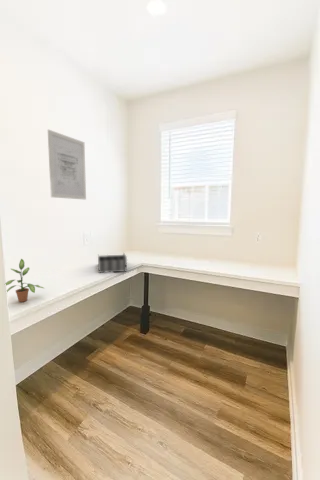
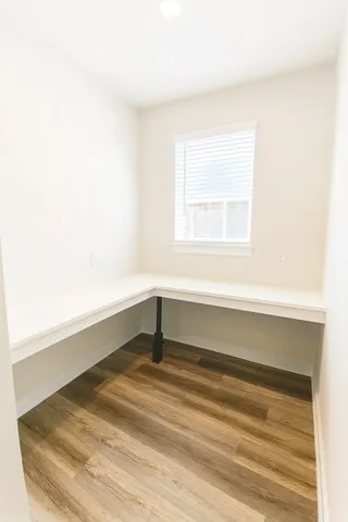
- potted plant [5,258,46,303]
- wall art [47,129,87,201]
- desk organizer [97,251,128,274]
